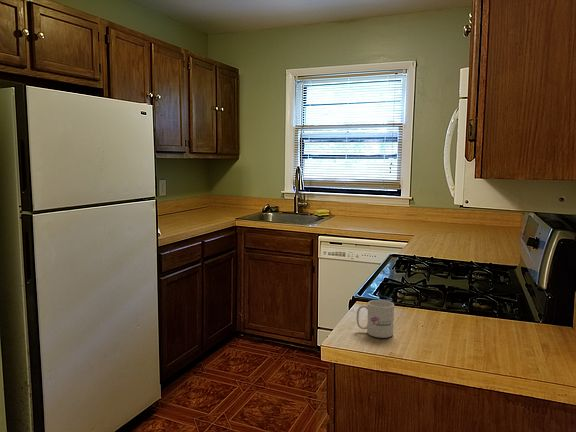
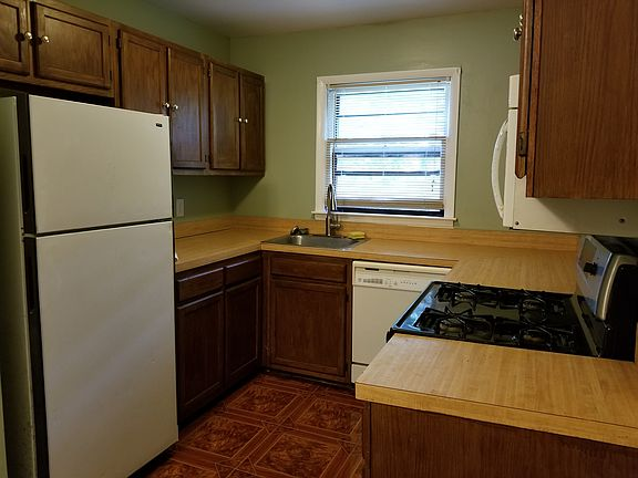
- mug [356,299,395,339]
